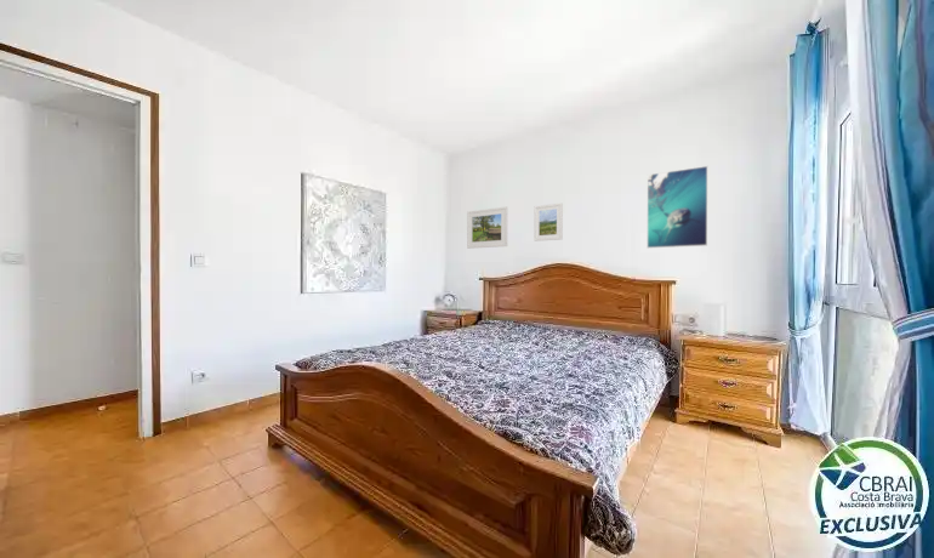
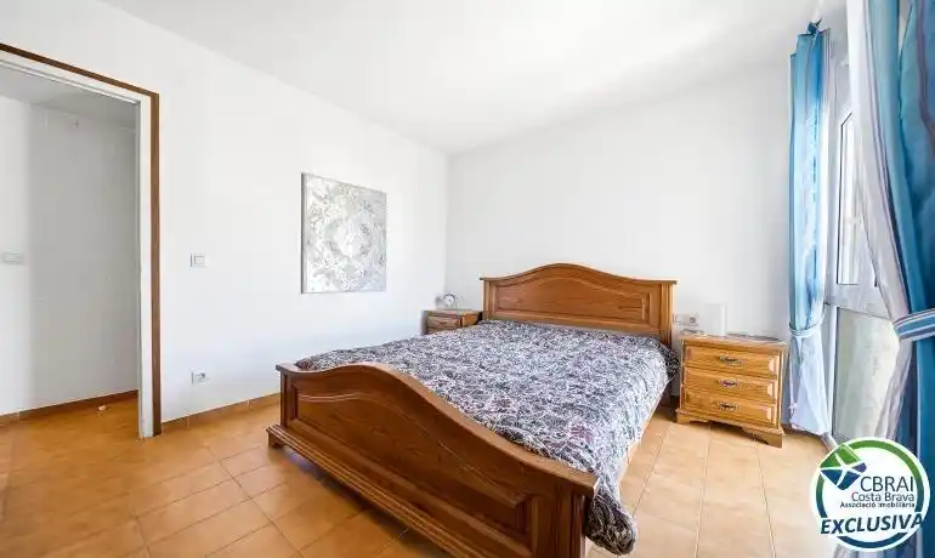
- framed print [533,201,564,243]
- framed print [466,206,508,250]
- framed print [647,165,708,249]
